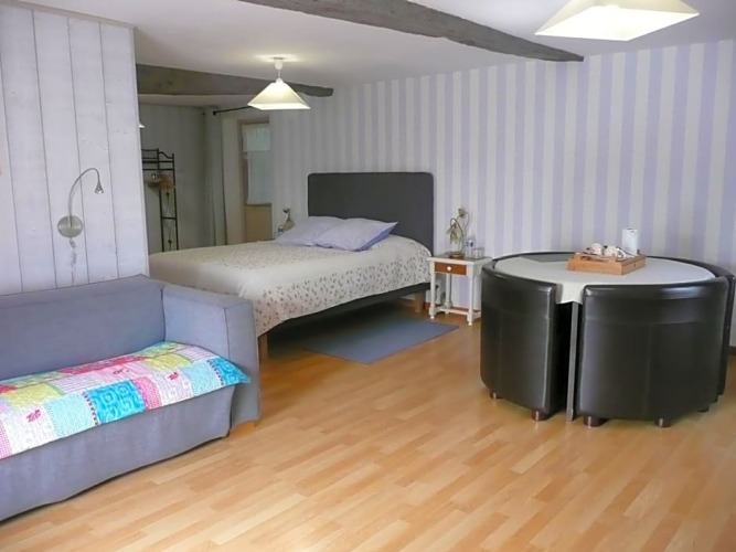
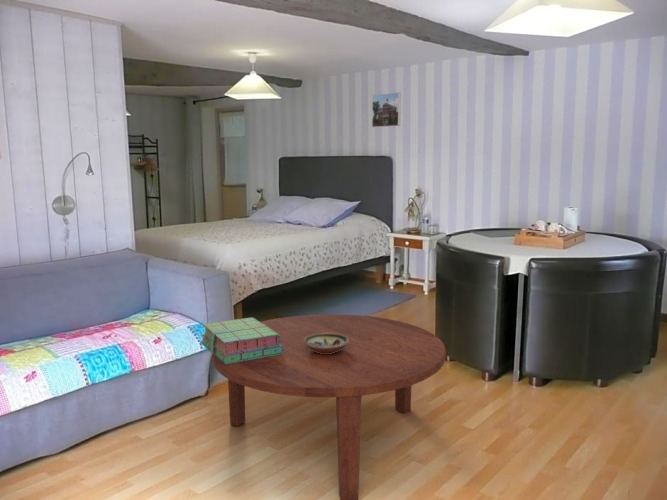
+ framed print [371,91,402,128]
+ decorative bowl [304,333,349,354]
+ stack of books [200,317,284,364]
+ coffee table [211,313,446,500]
